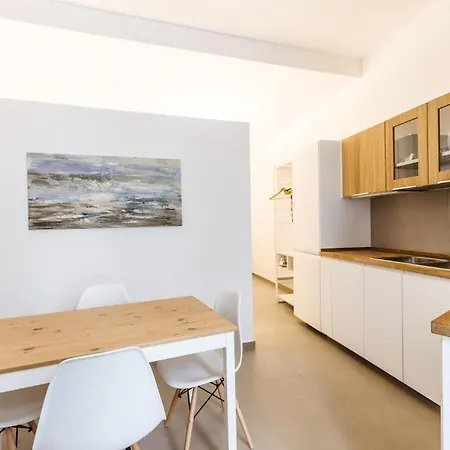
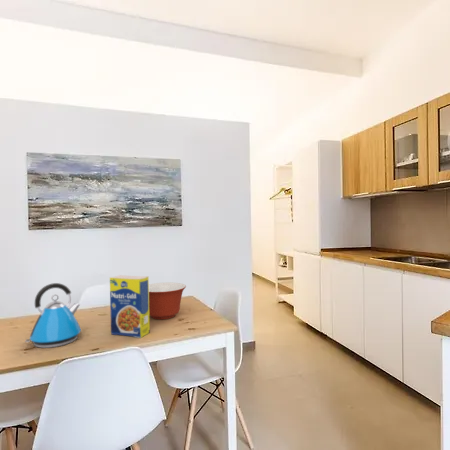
+ legume [109,274,151,339]
+ kettle [24,282,82,349]
+ mixing bowl [149,282,187,320]
